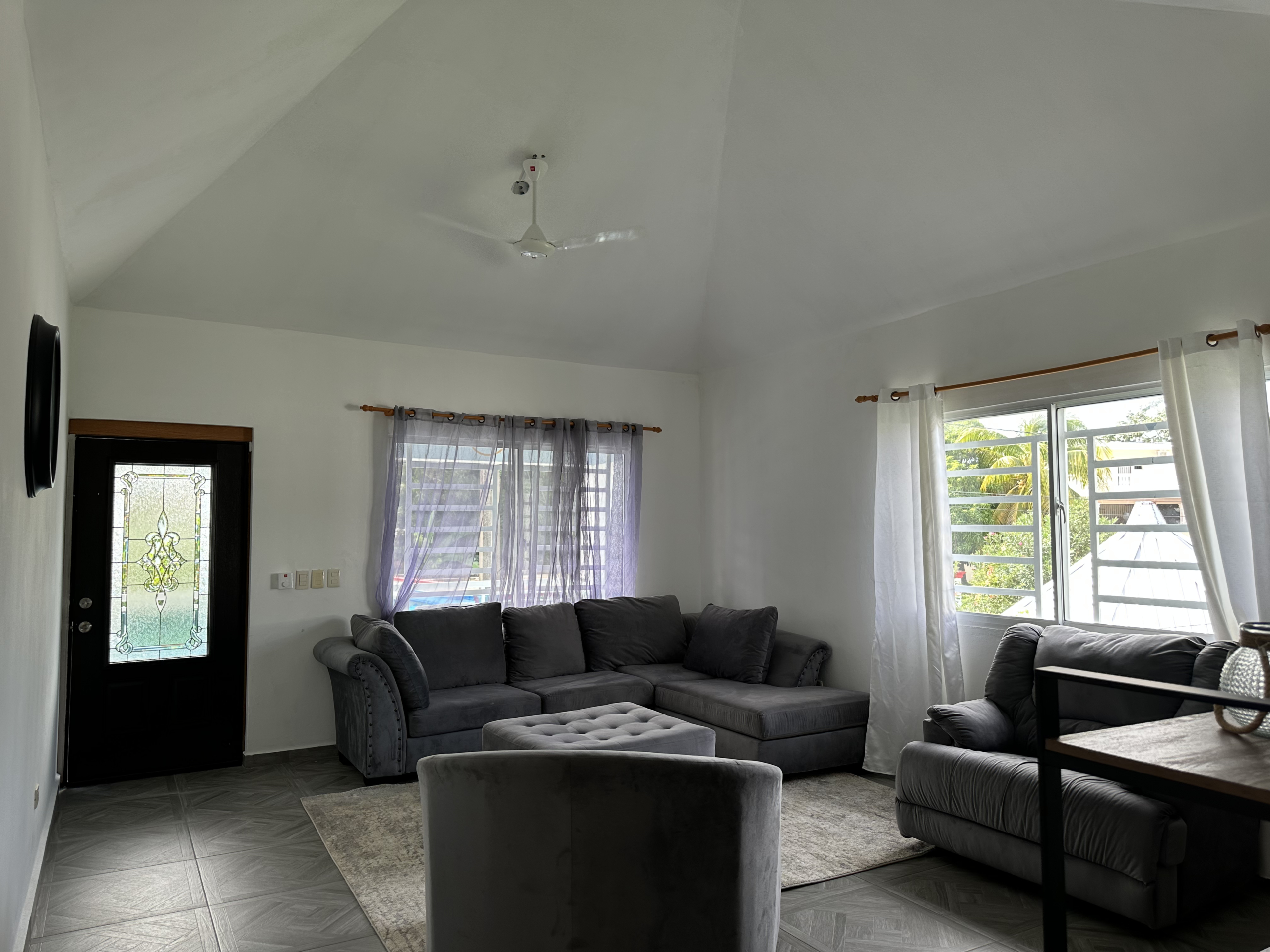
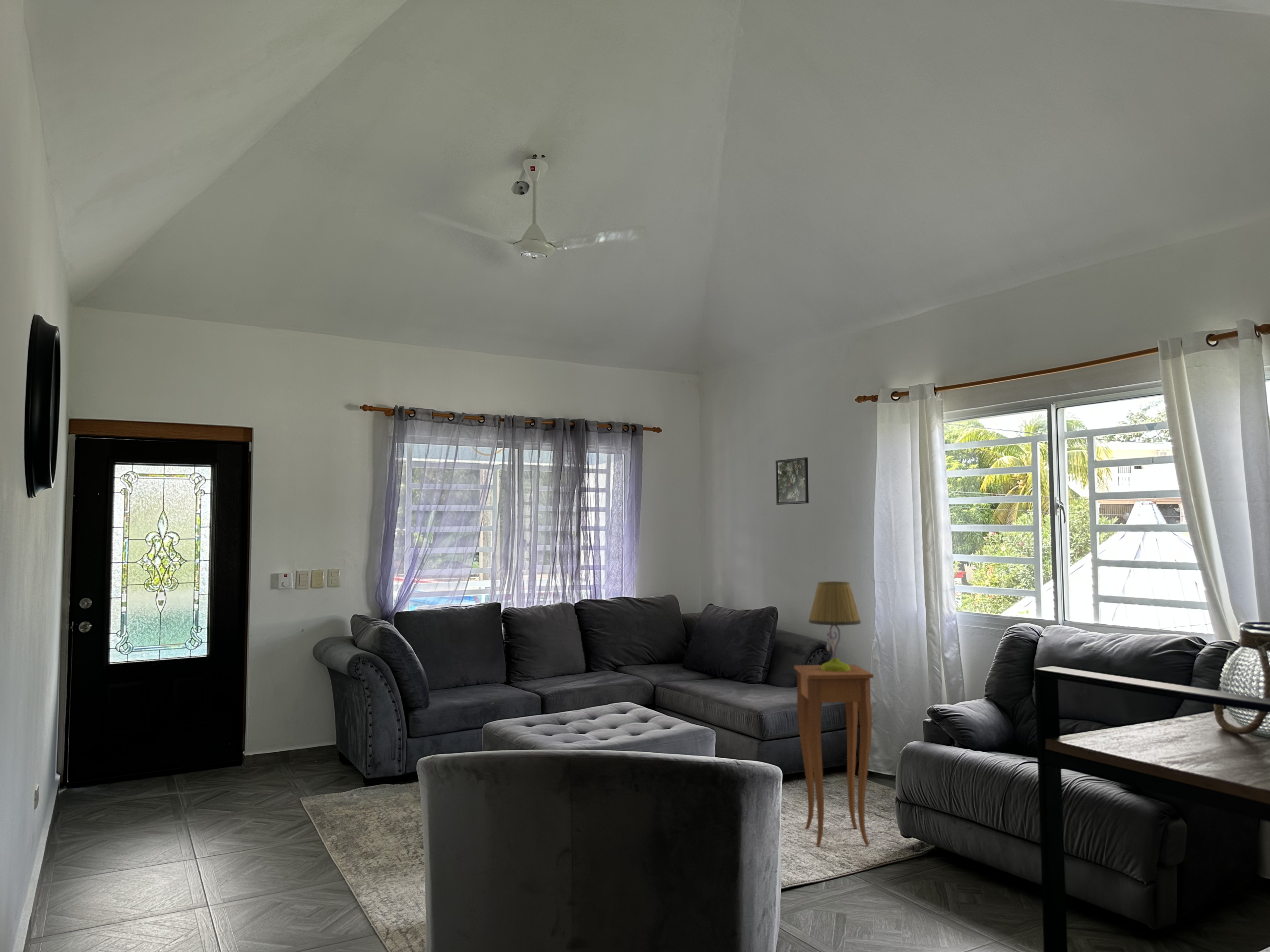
+ side table [794,664,874,847]
+ table lamp [808,581,861,671]
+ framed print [775,457,809,505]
